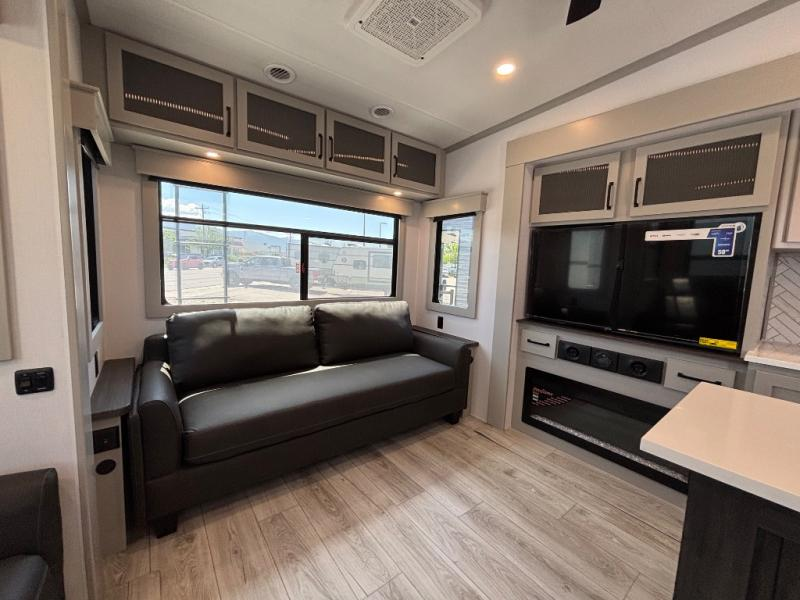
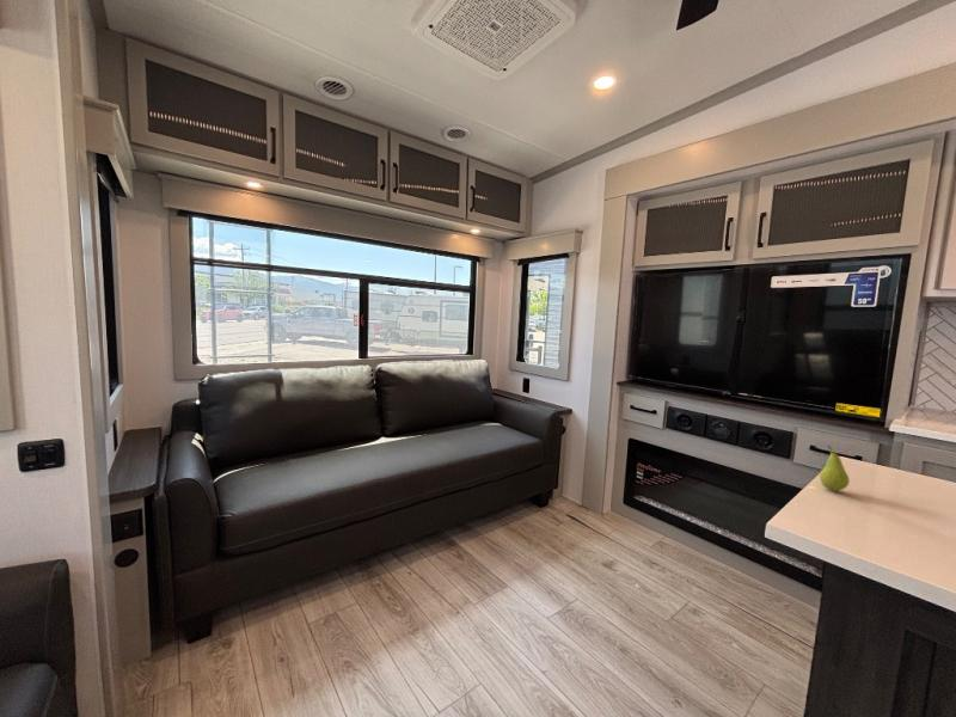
+ fruit [819,445,851,492]
